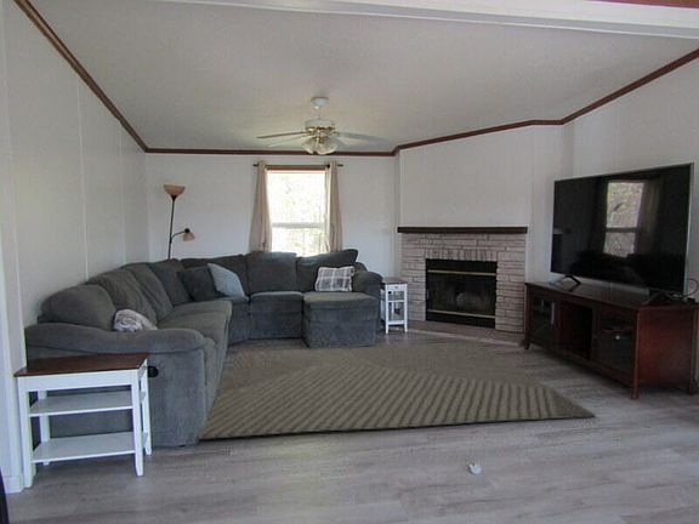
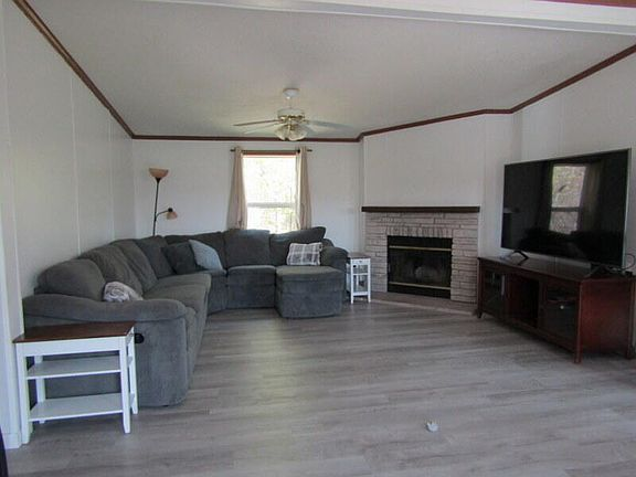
- rug [197,342,596,440]
